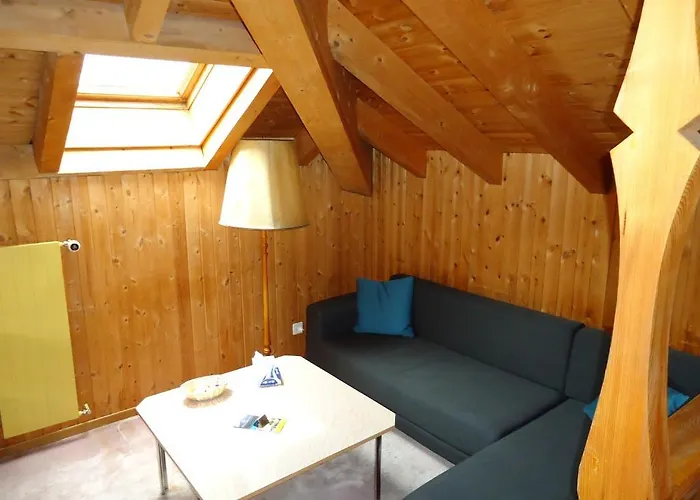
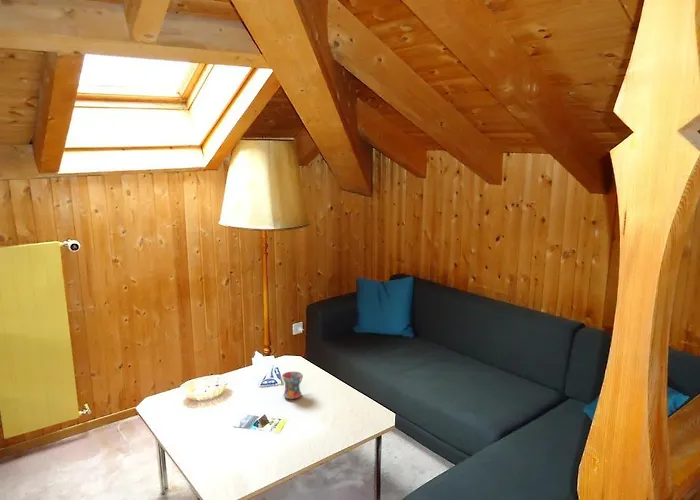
+ mug [281,370,304,400]
